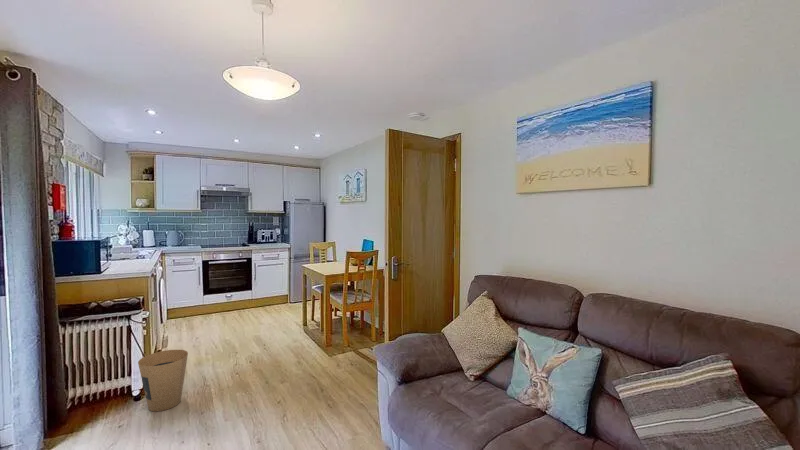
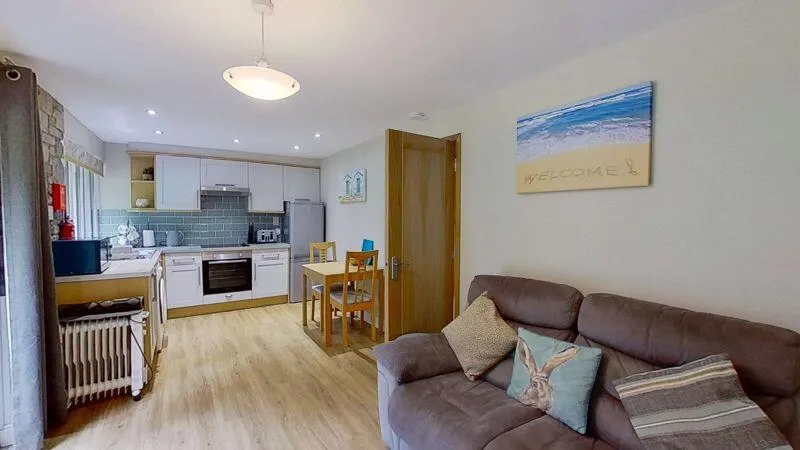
- trash can [137,349,189,412]
